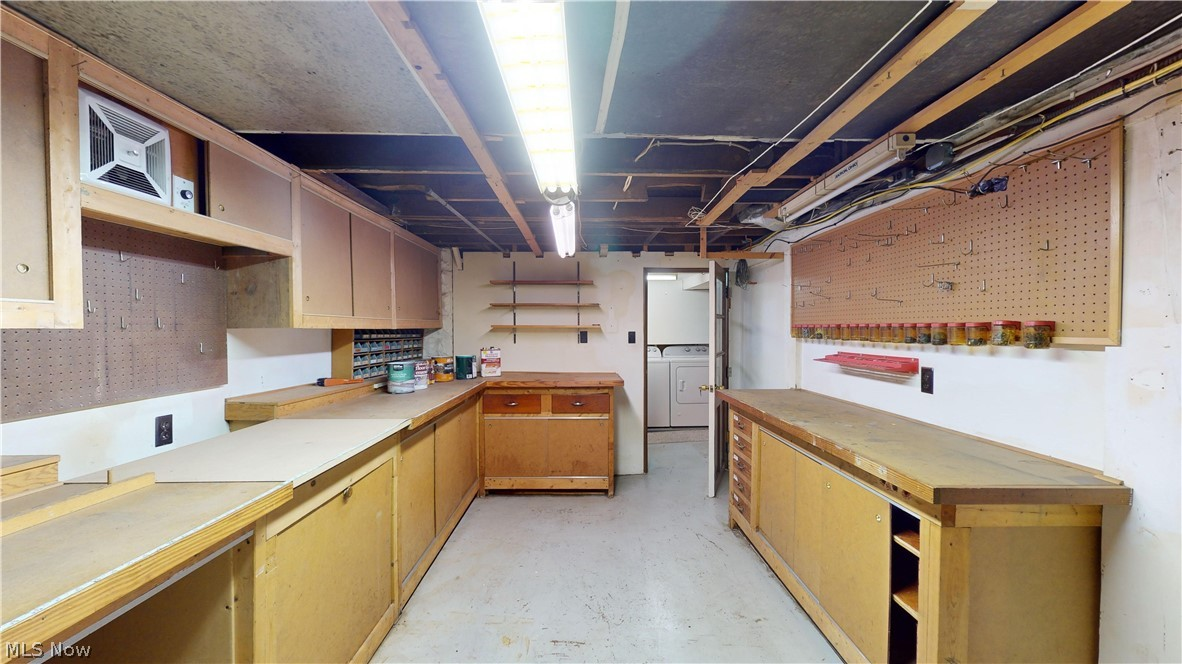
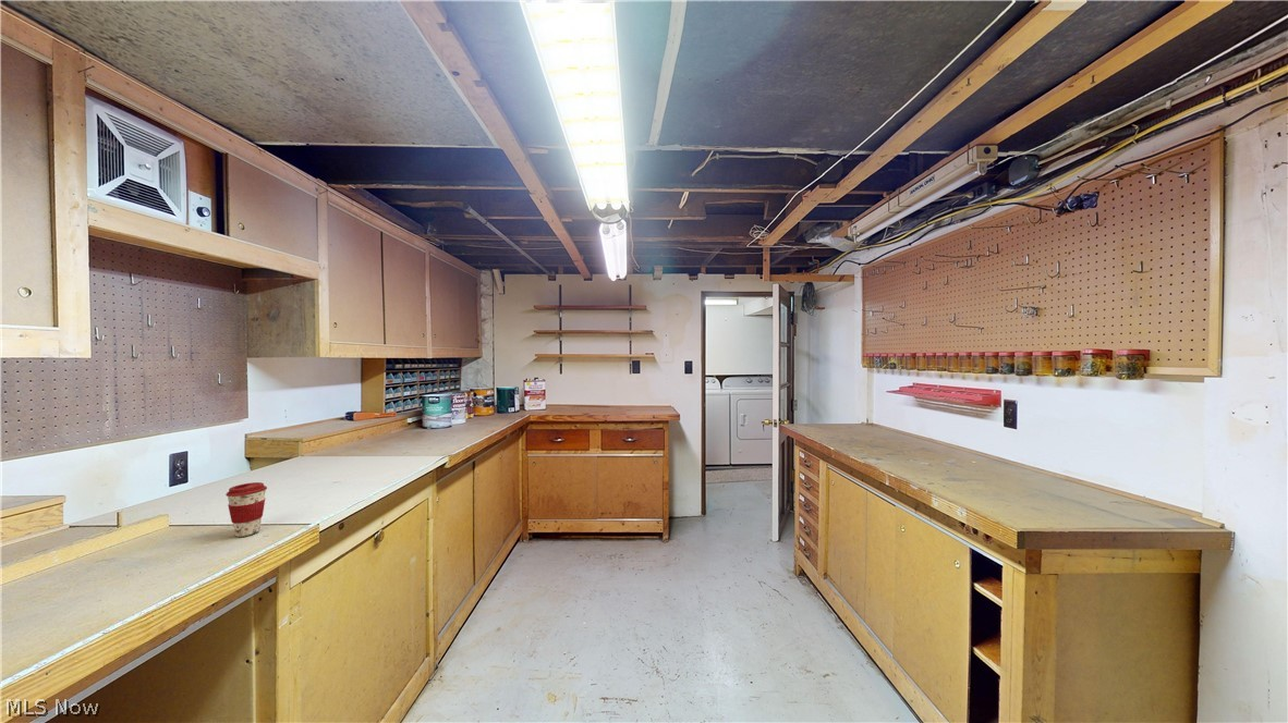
+ coffee cup [224,481,268,538]
